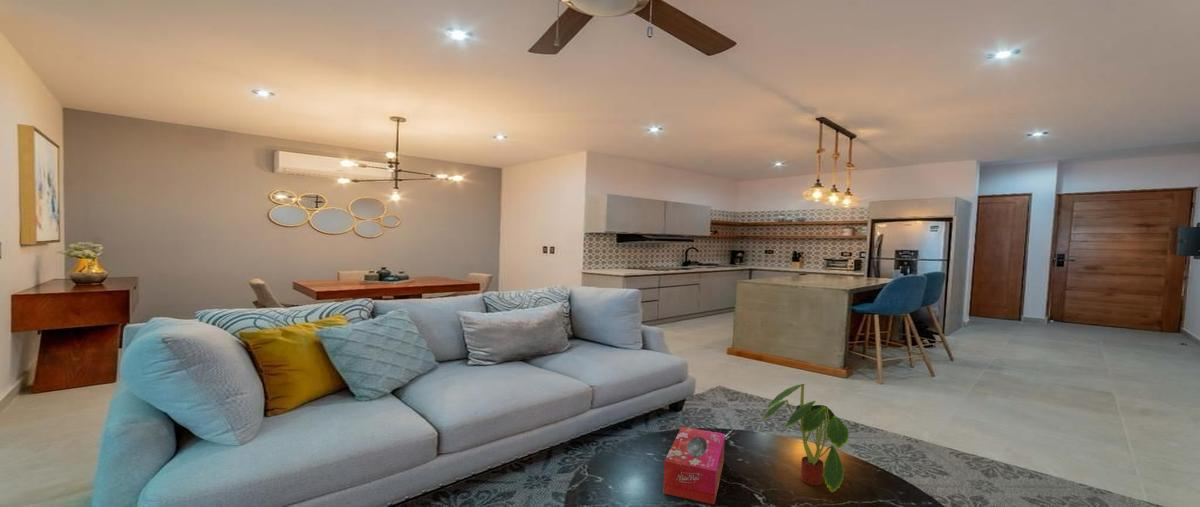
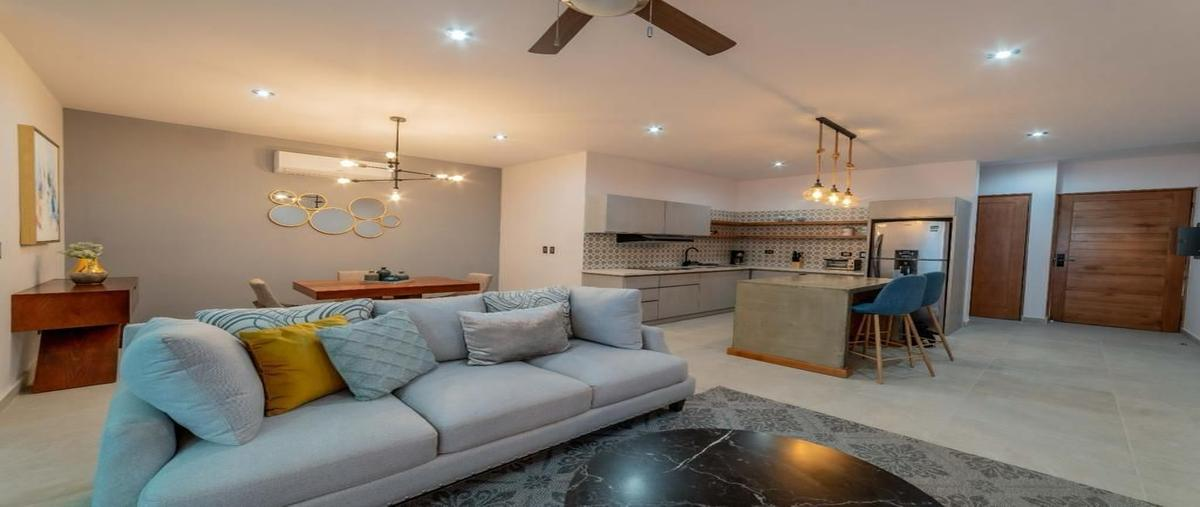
- plant [763,382,850,493]
- tissue box [662,426,726,505]
